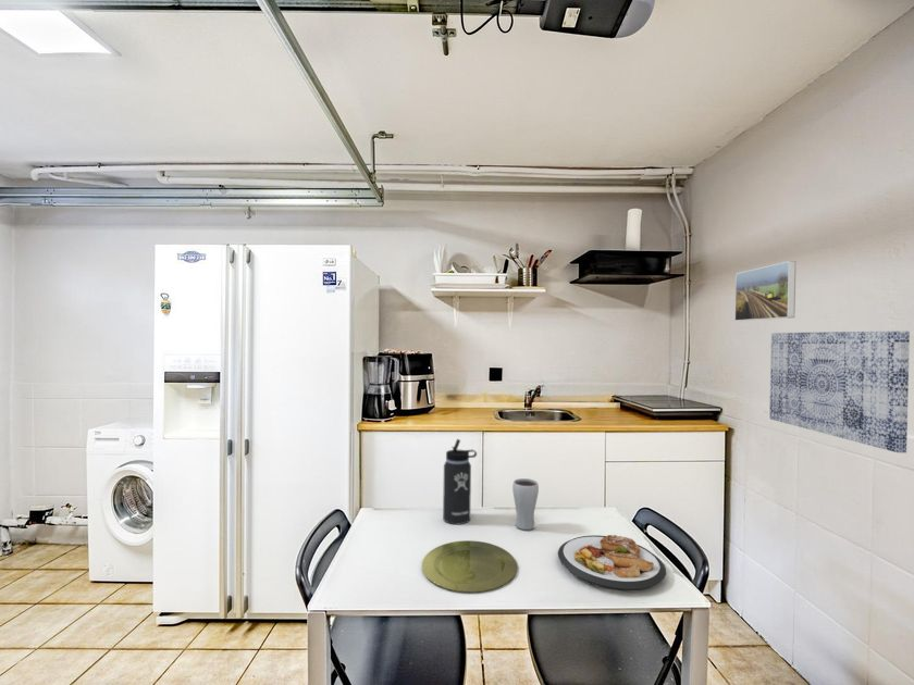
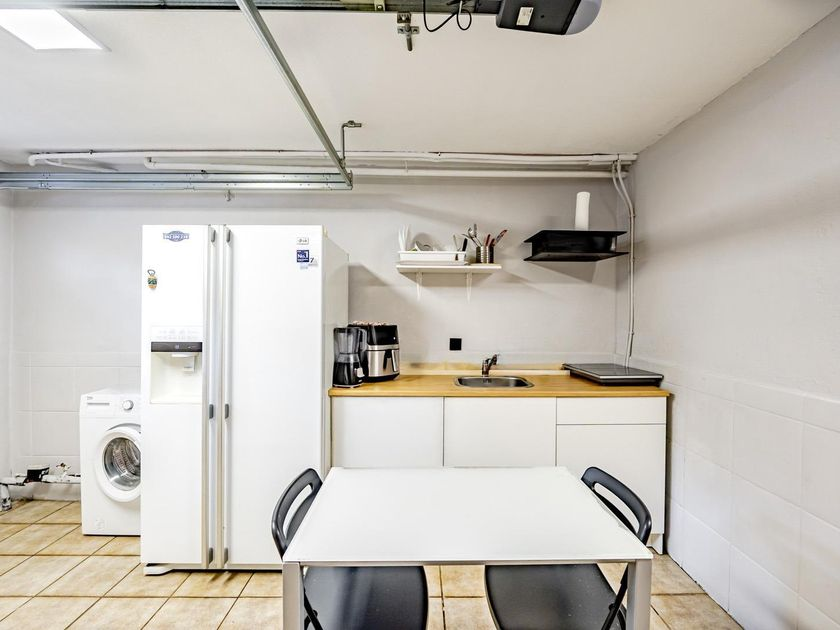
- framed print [733,260,796,322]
- drinking glass [511,477,540,531]
- plate [421,539,518,594]
- plate [557,534,667,591]
- wall art [768,331,911,453]
- thermos bottle [442,438,478,525]
